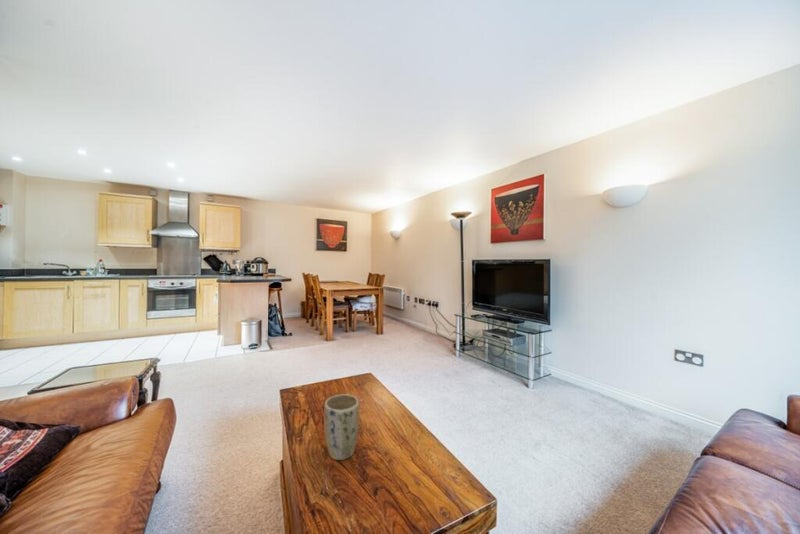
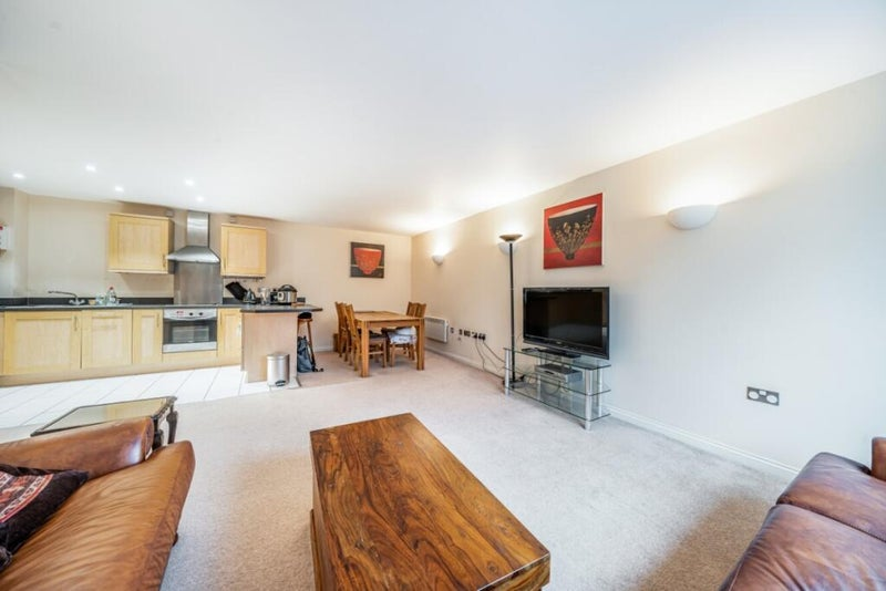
- plant pot [323,393,360,461]
